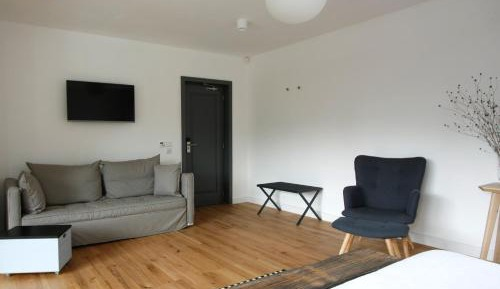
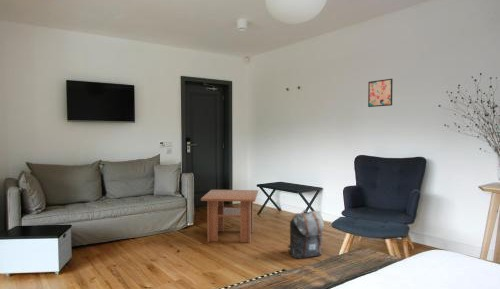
+ wall art [367,78,394,108]
+ coffee table [200,189,259,244]
+ backpack [287,209,325,259]
